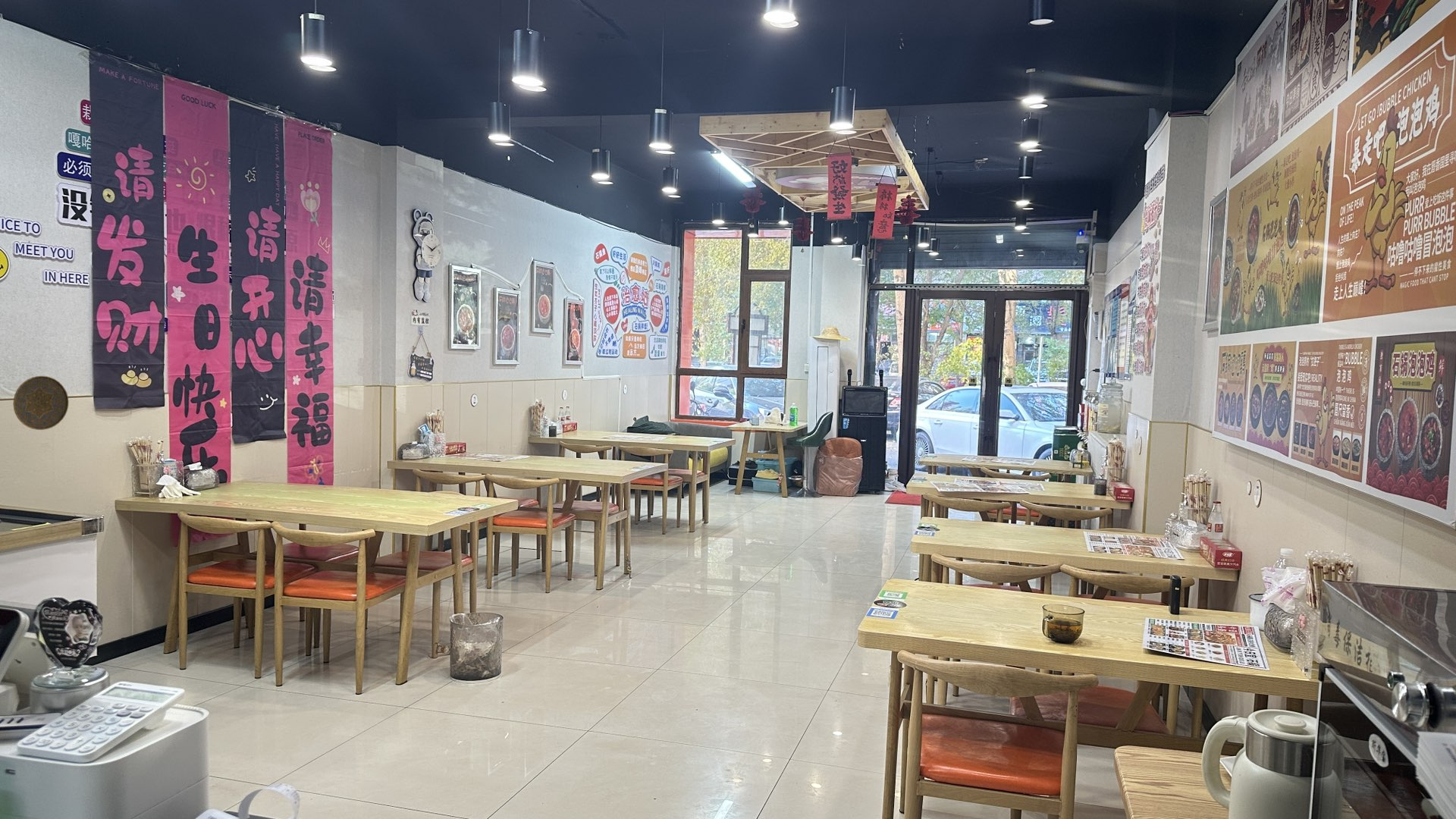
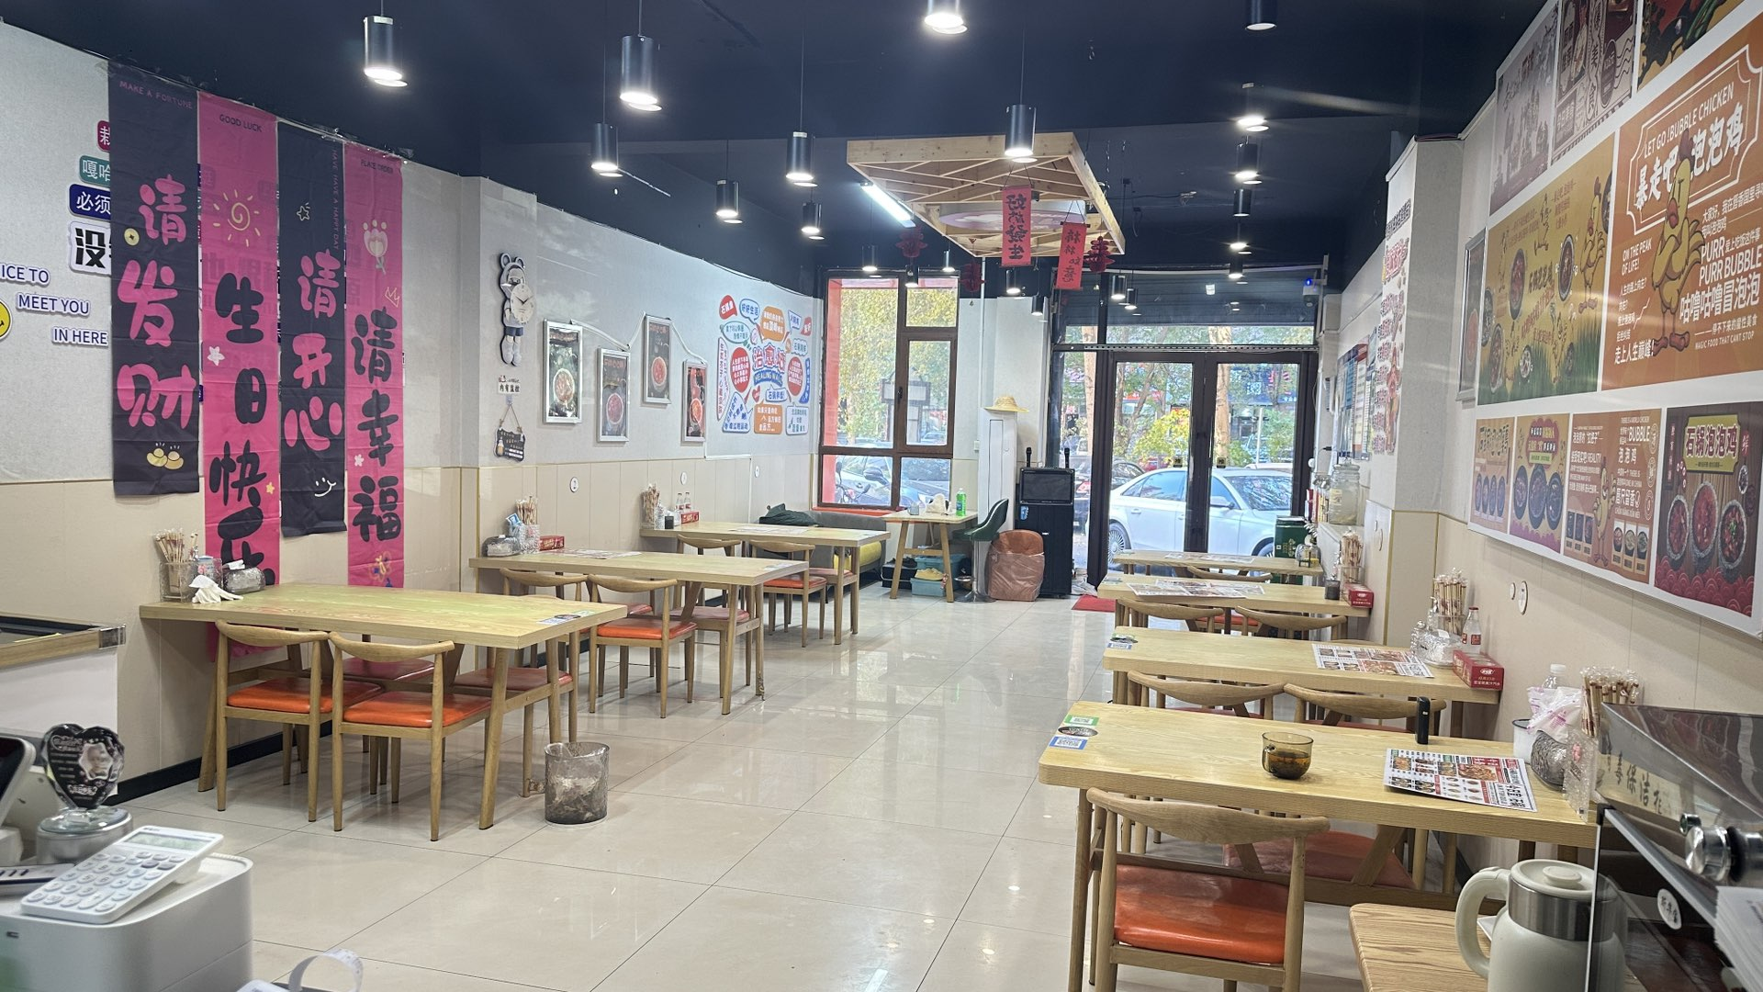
- decorative plate [12,375,70,431]
